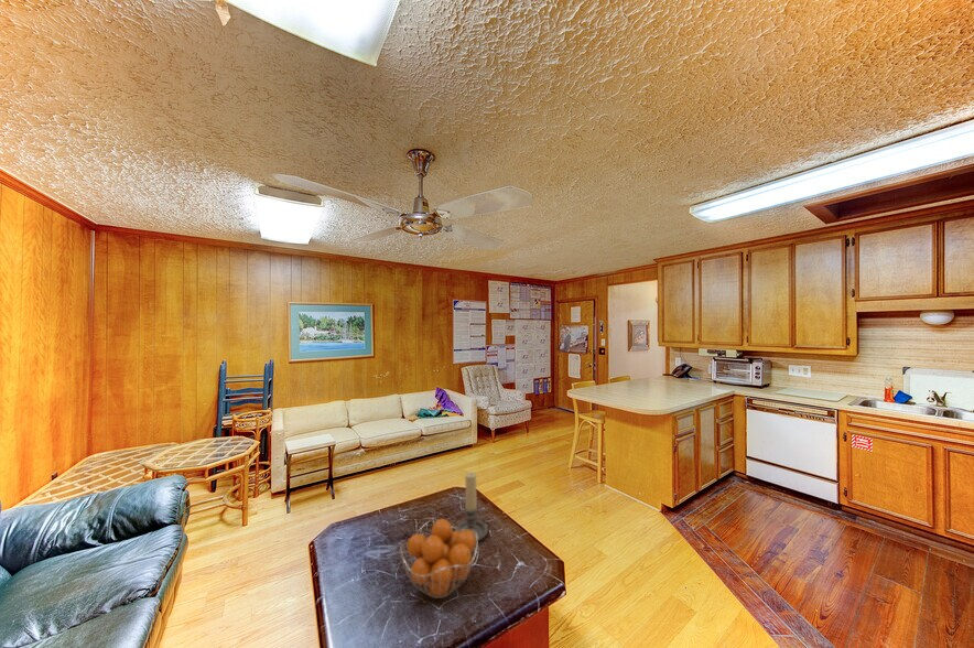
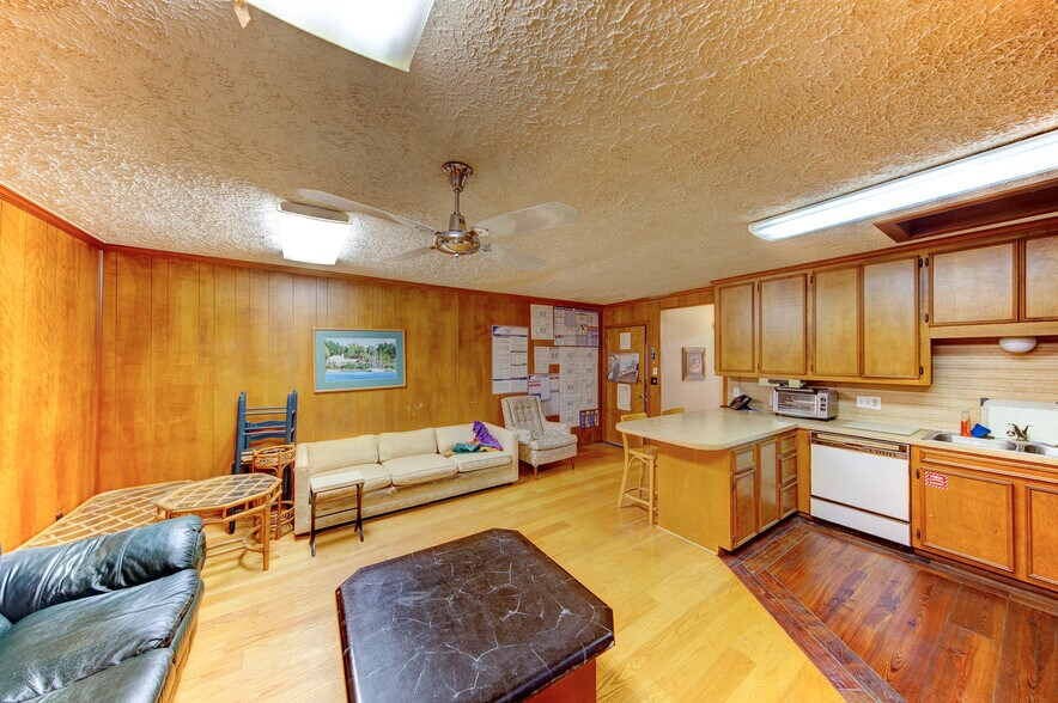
- candle holder [454,472,488,541]
- fruit basket [399,518,479,600]
